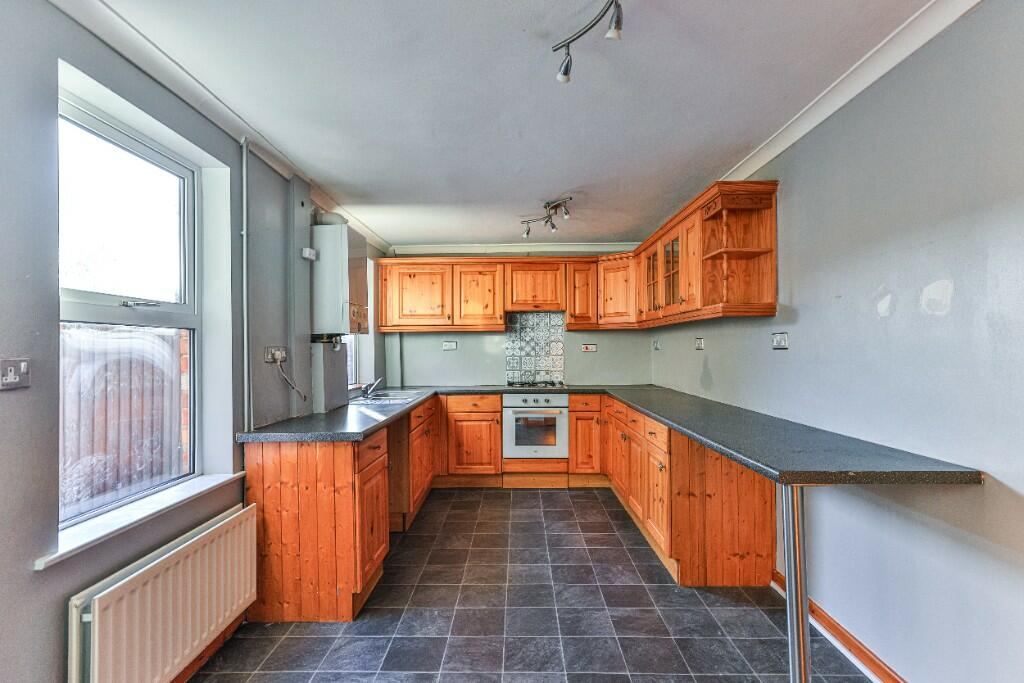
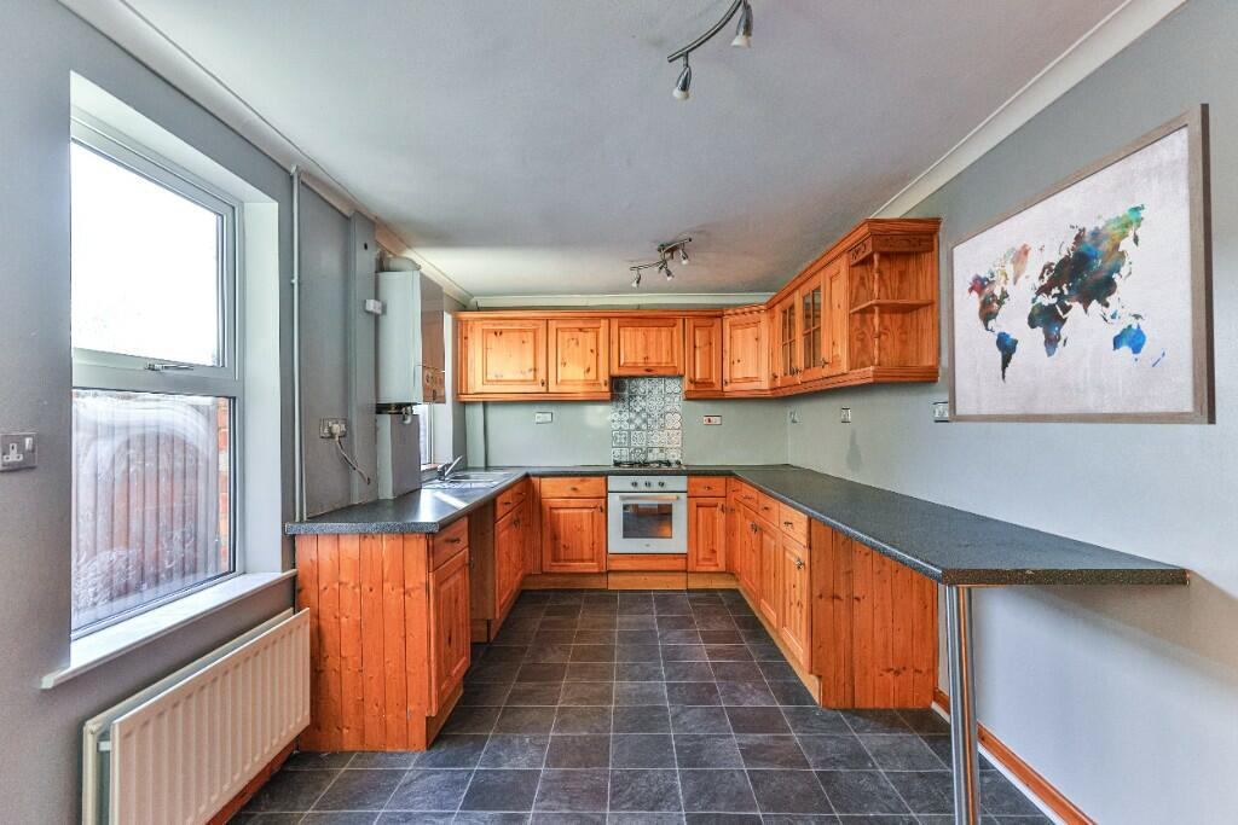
+ wall art [945,103,1217,425]
